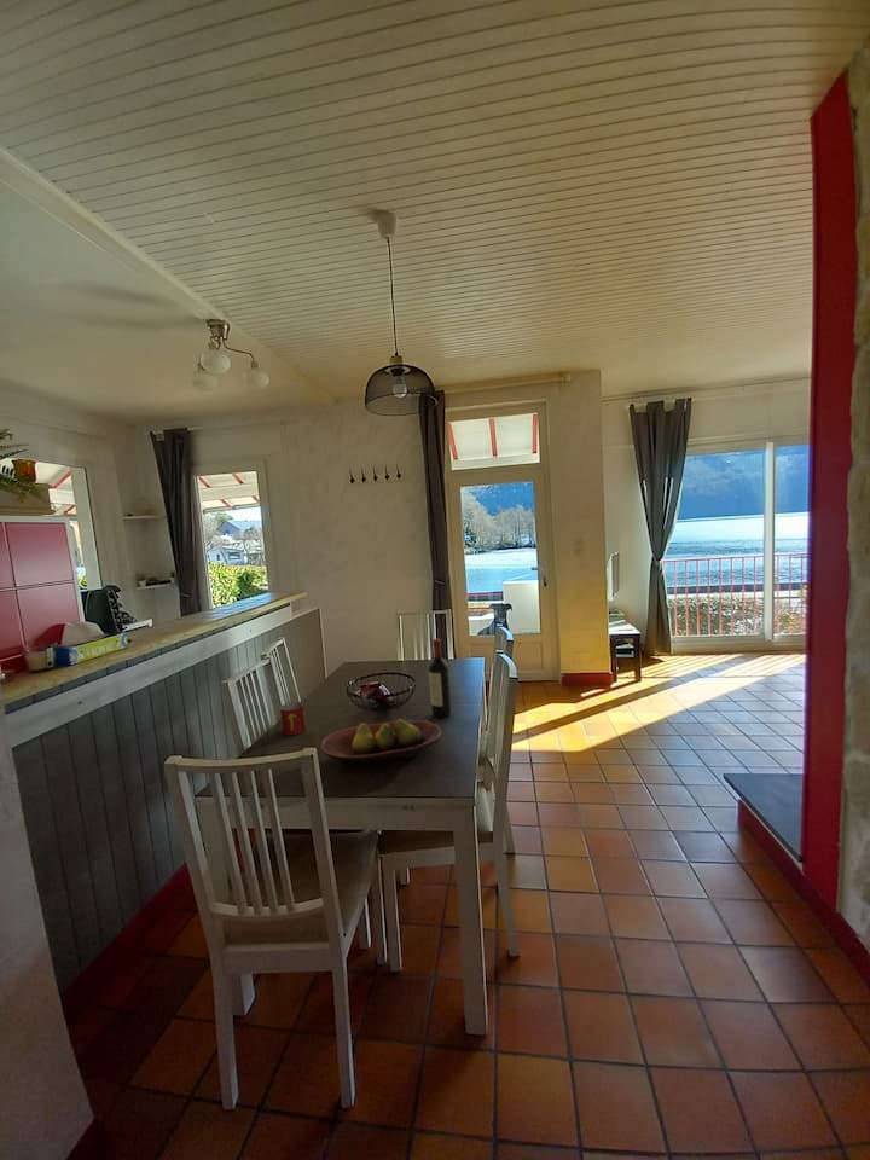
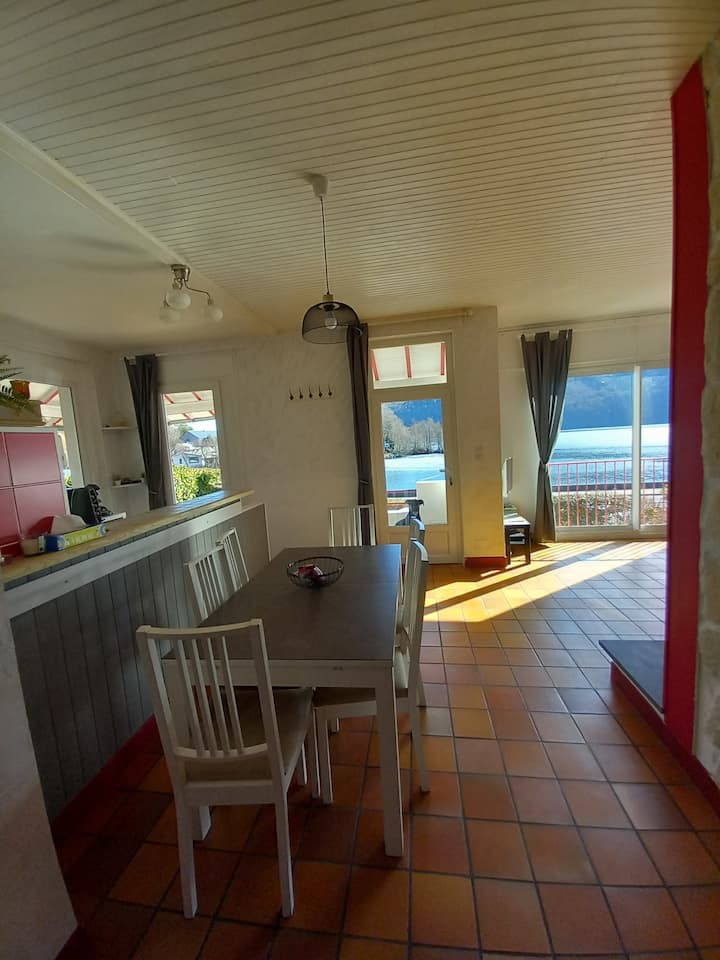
- mug [279,701,307,736]
- wine bottle [428,638,452,719]
- fruit bowl [320,718,443,766]
